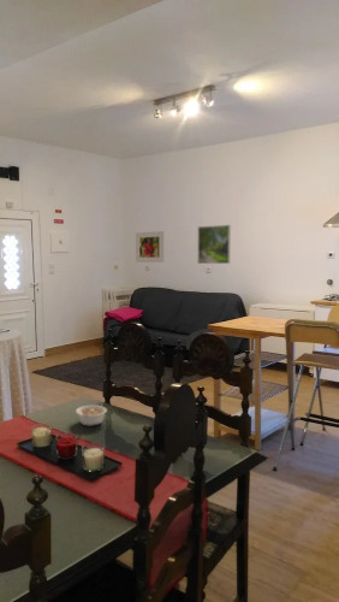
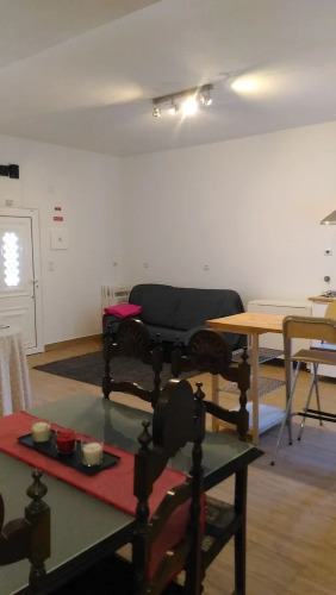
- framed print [197,224,232,265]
- legume [75,405,108,426]
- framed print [135,230,165,264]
